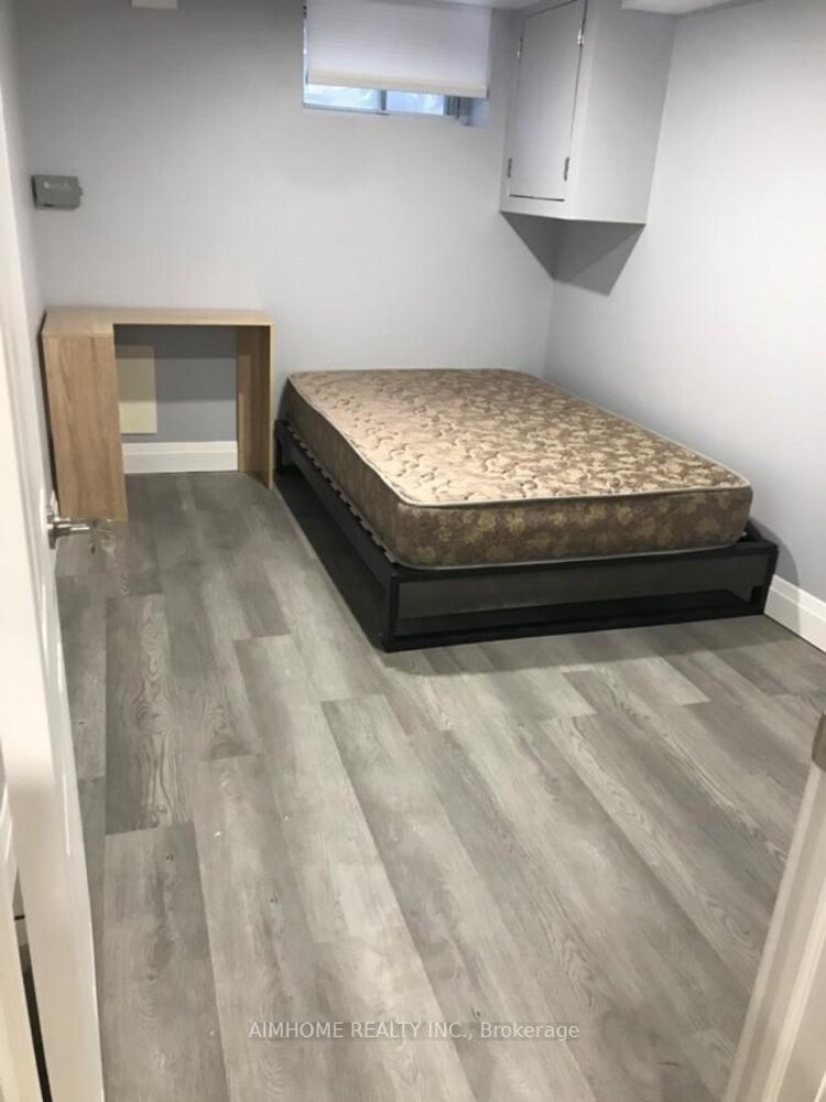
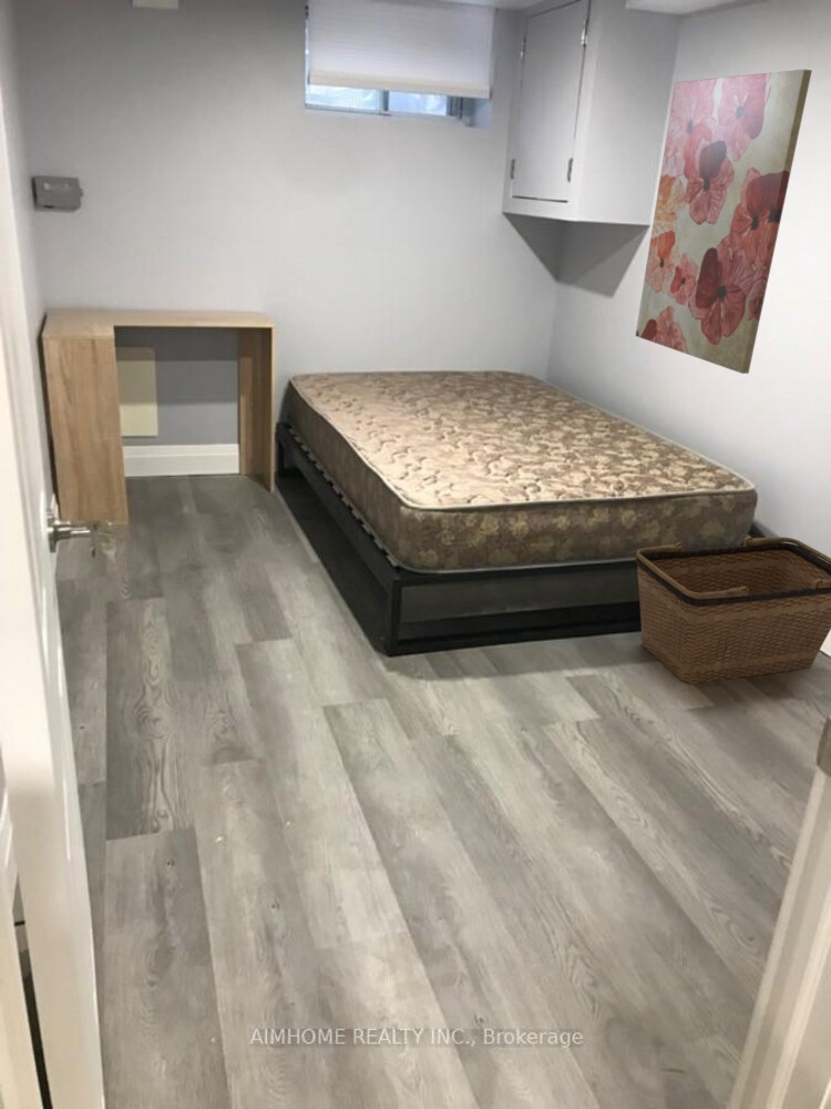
+ wall art [635,69,813,375]
+ bicycle basket [635,536,831,685]
